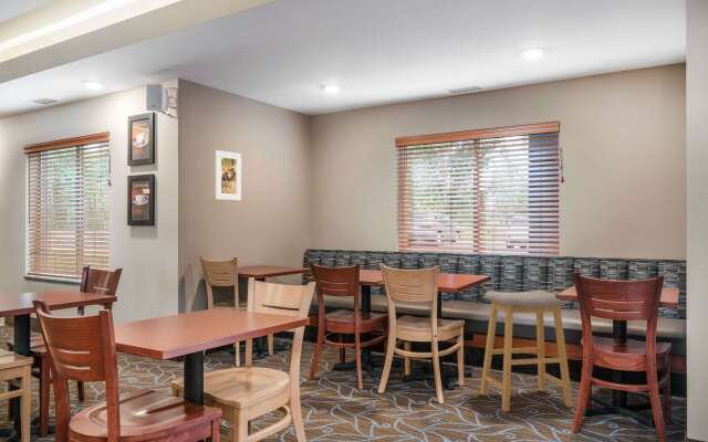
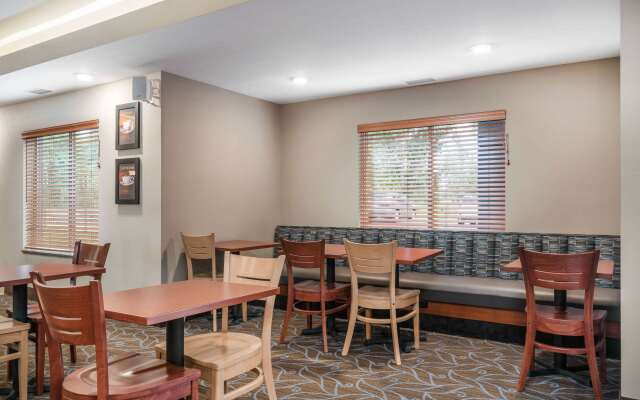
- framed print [215,149,242,201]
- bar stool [479,290,574,413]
